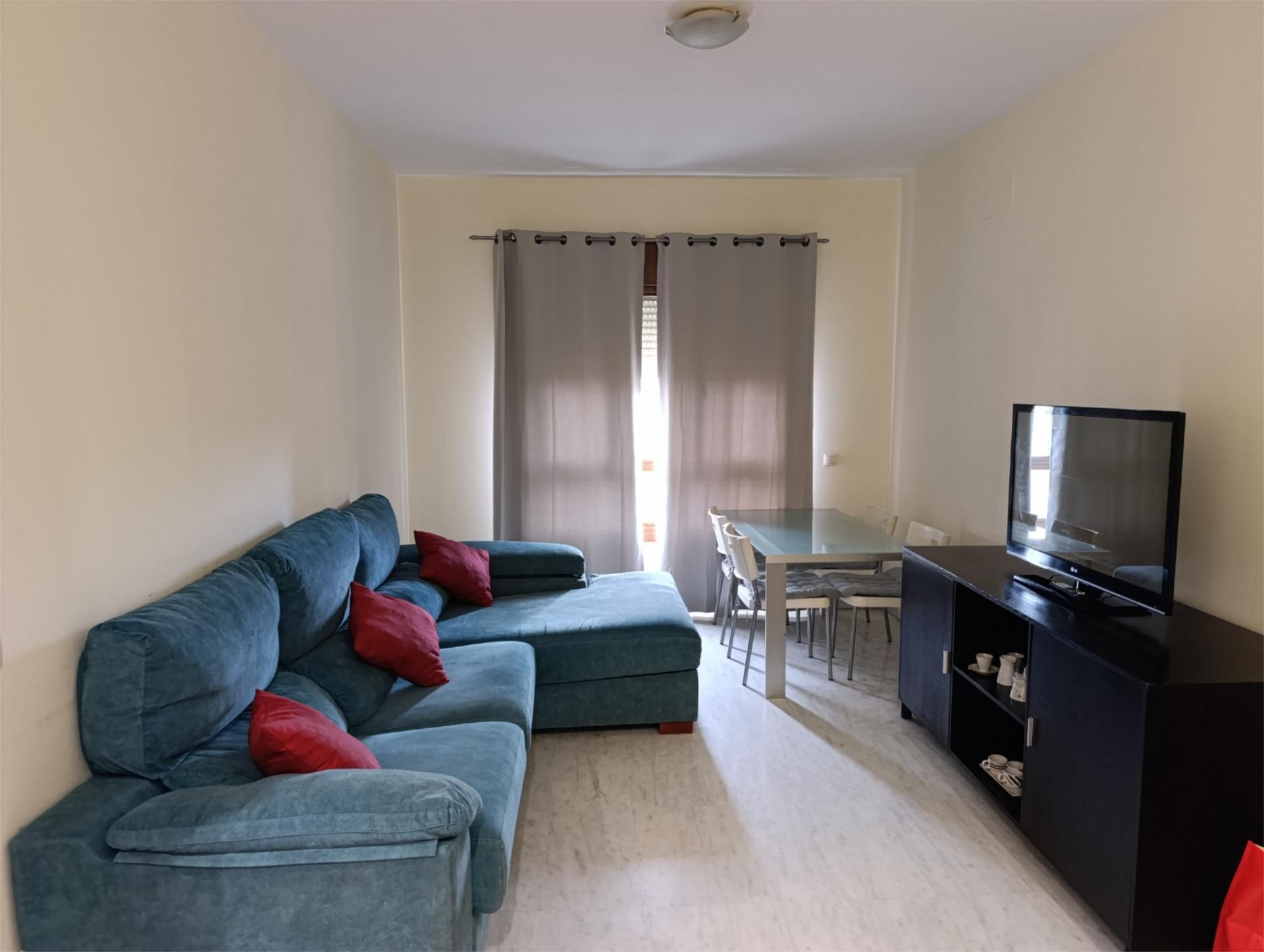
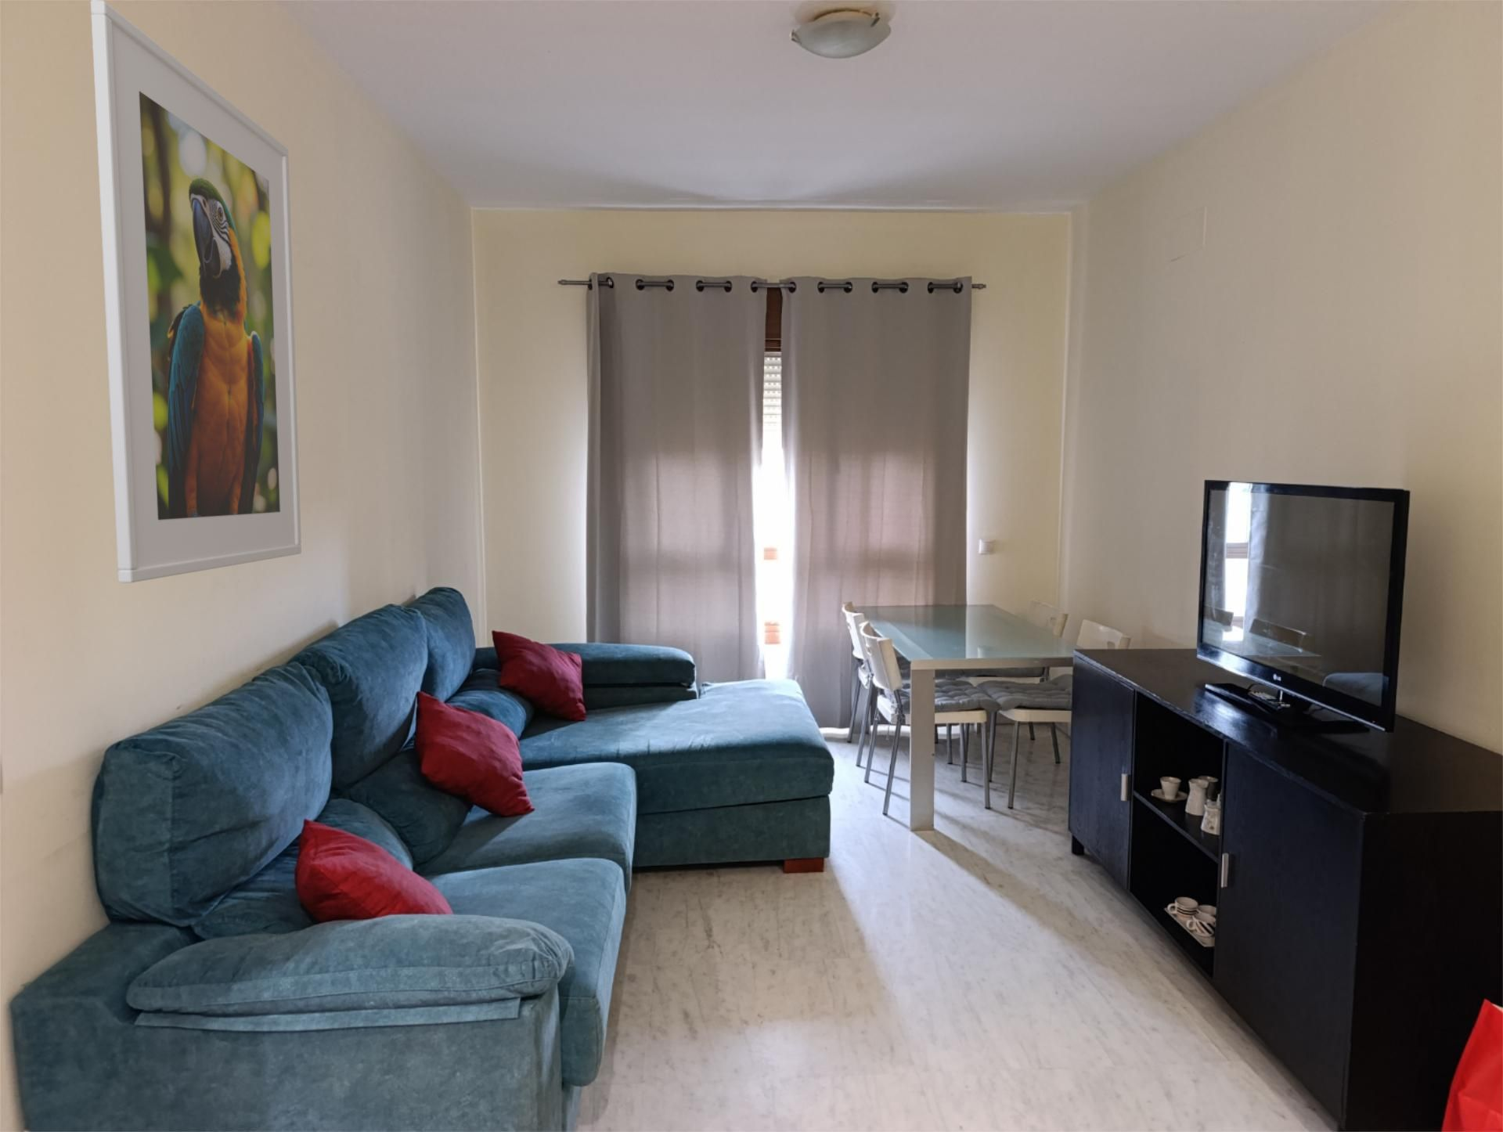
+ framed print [90,0,302,584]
